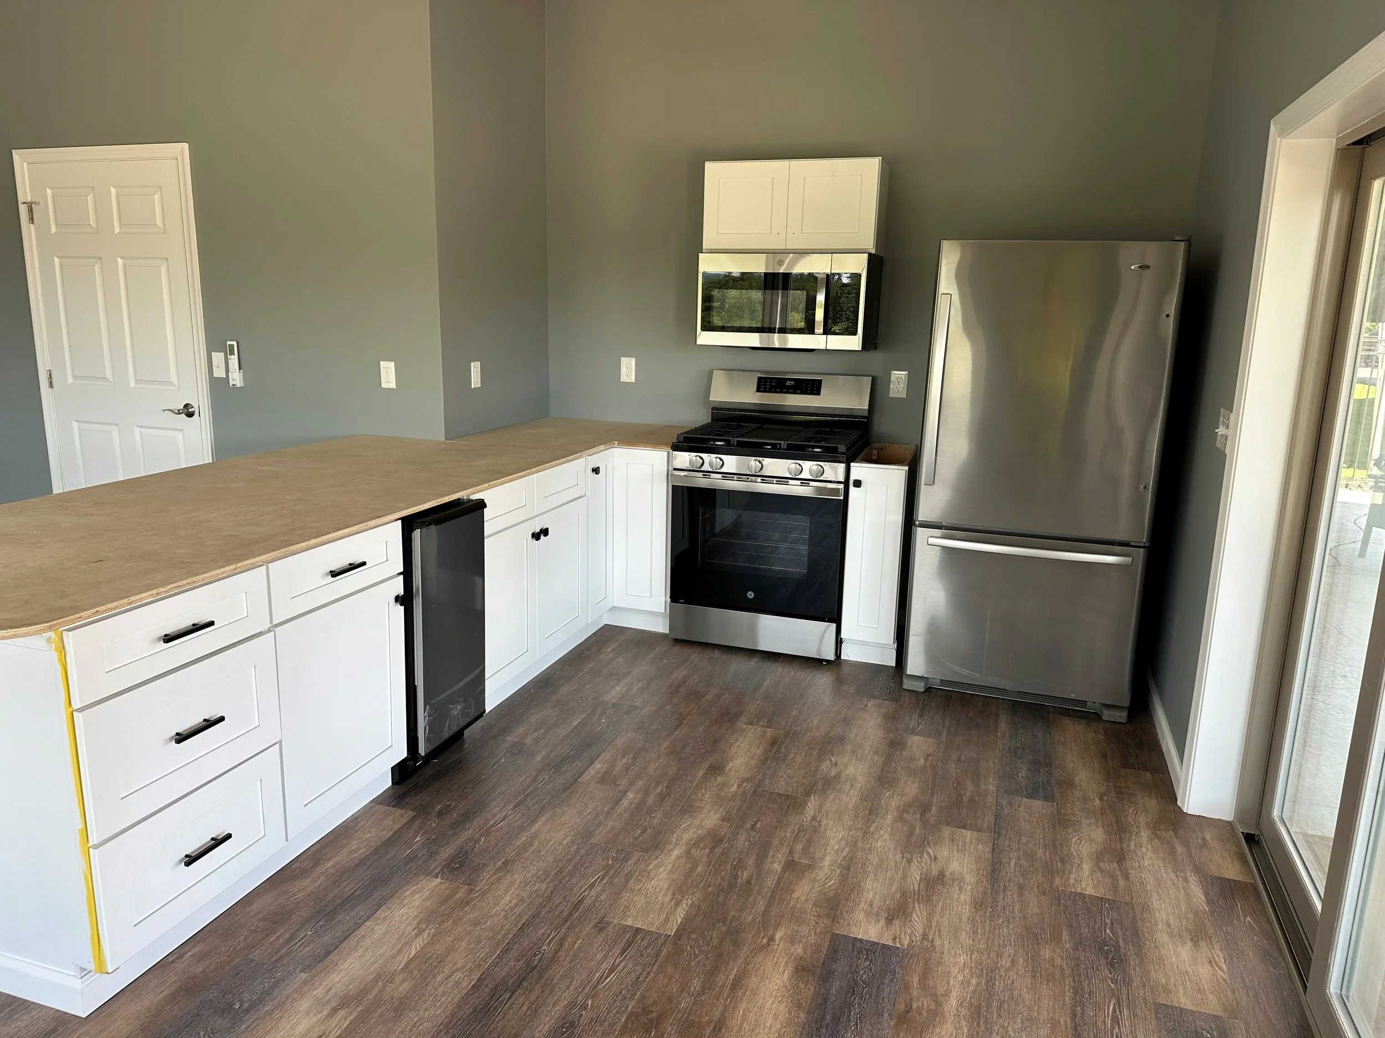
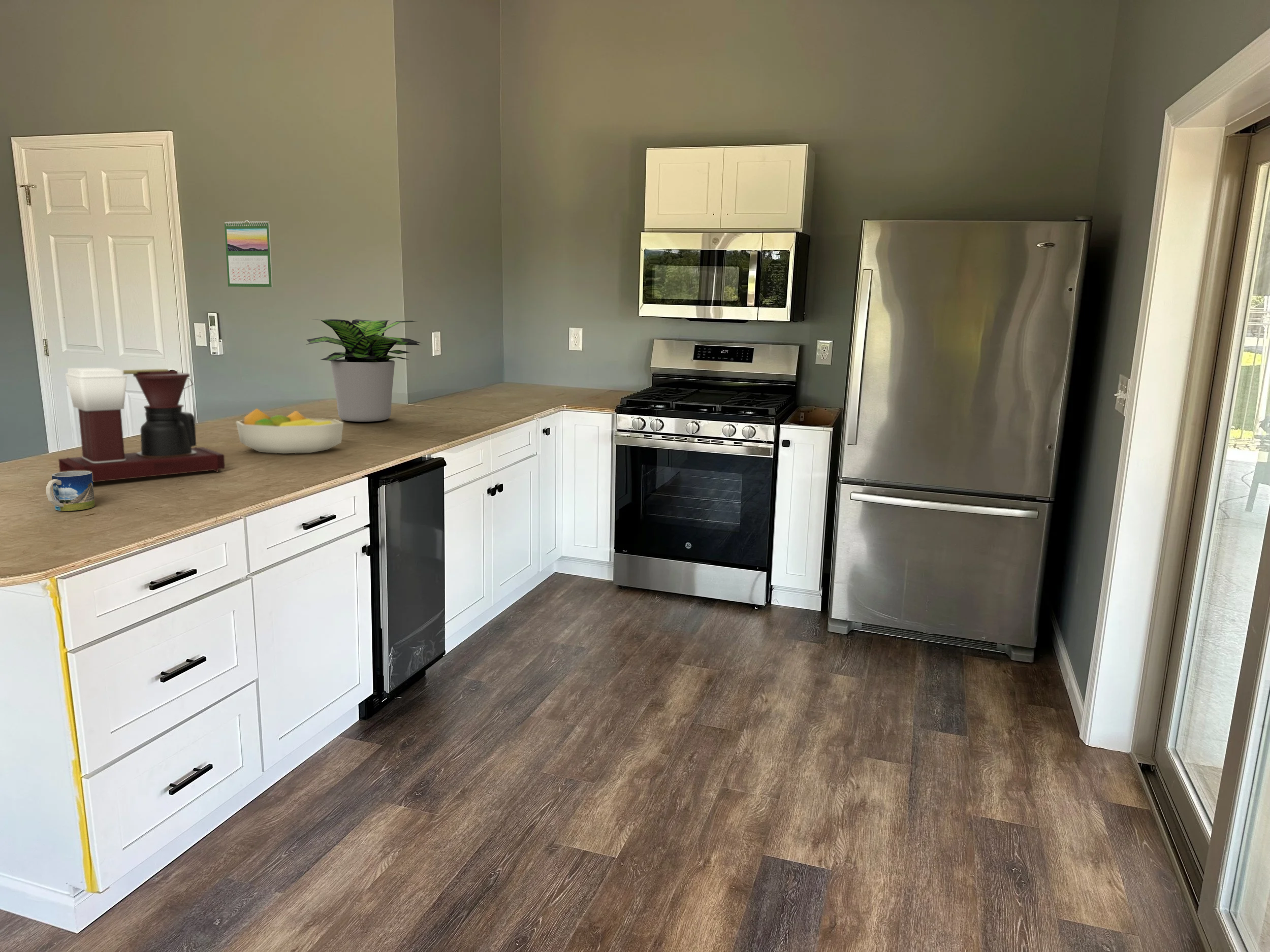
+ coffee maker [58,367,226,483]
+ mug [45,471,96,511]
+ fruit bowl [235,408,344,454]
+ calendar [224,220,273,288]
+ potted plant [306,318,422,422]
